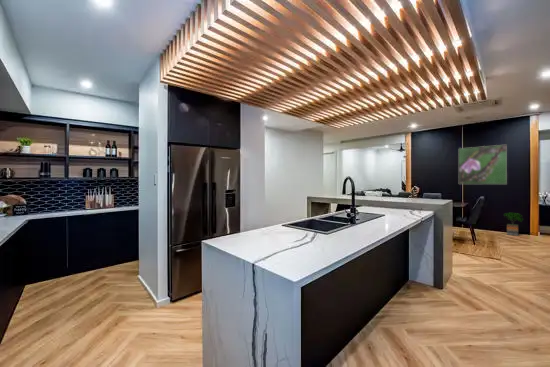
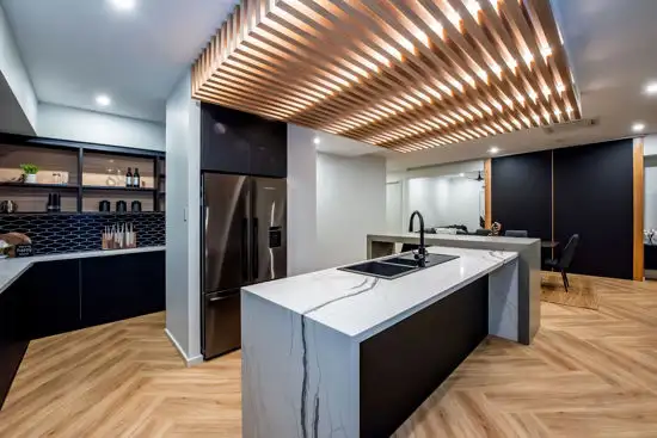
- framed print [458,144,508,185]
- potted tree [503,211,524,237]
